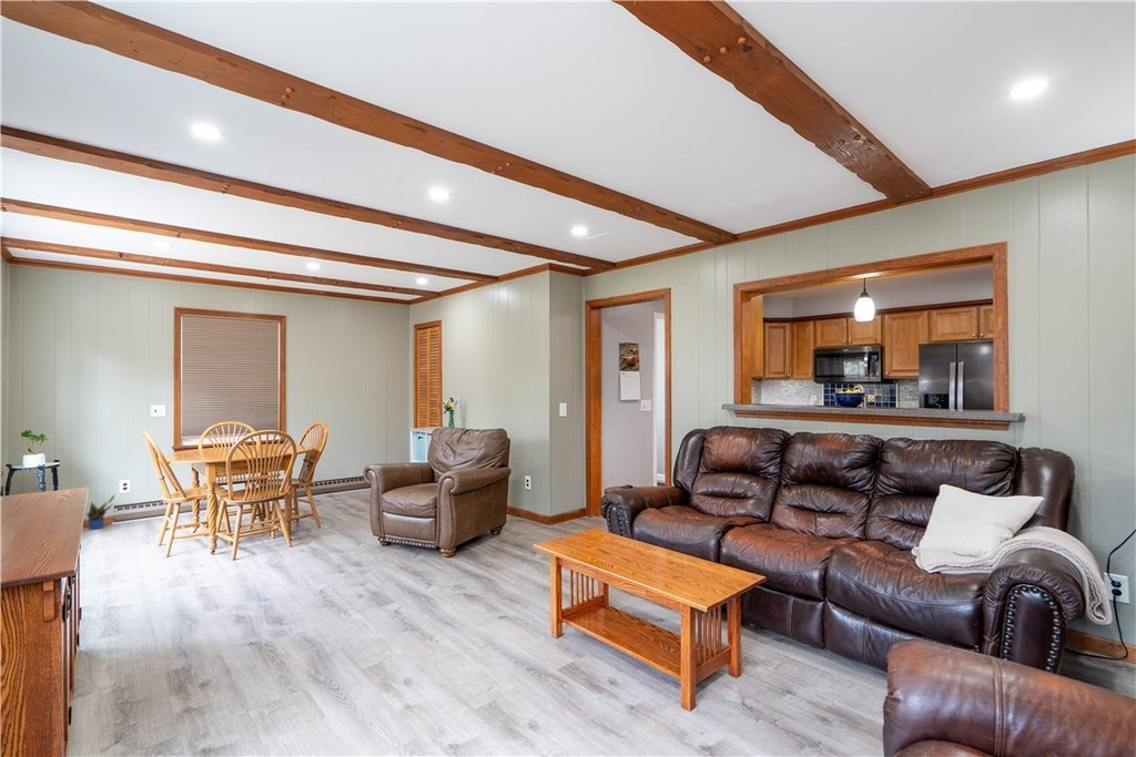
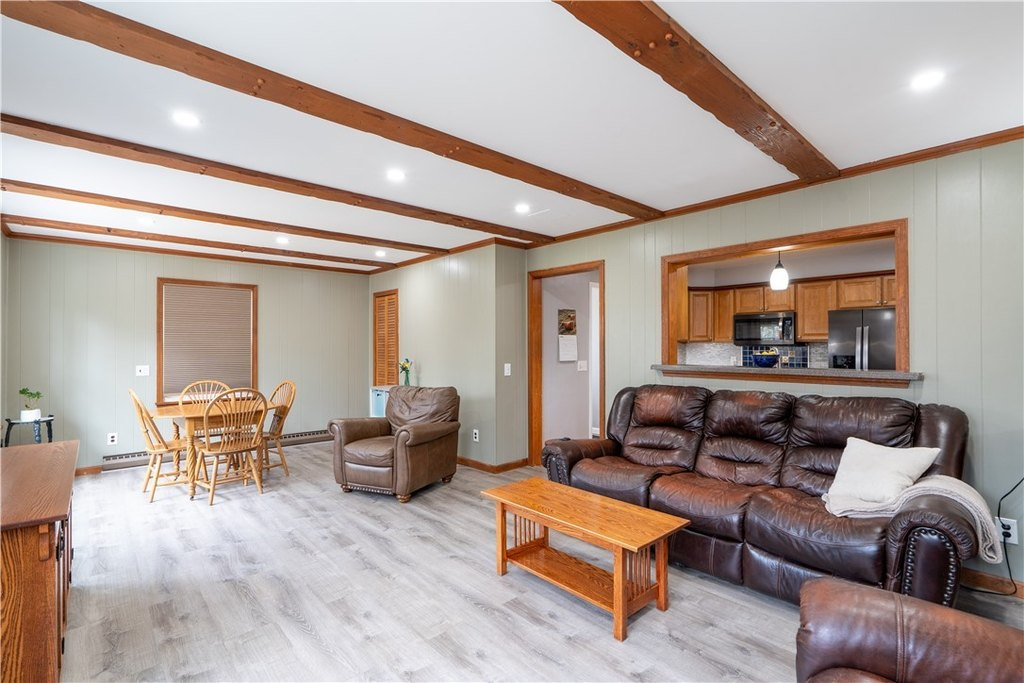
- potted plant [85,493,116,531]
